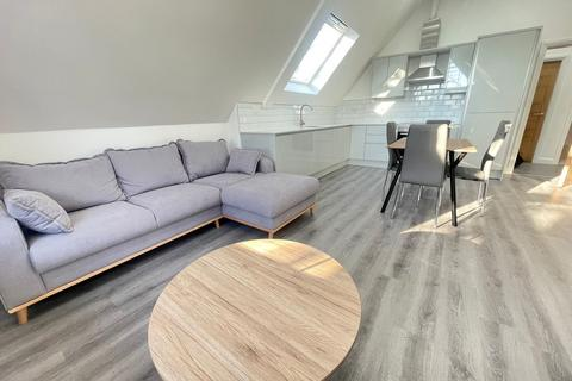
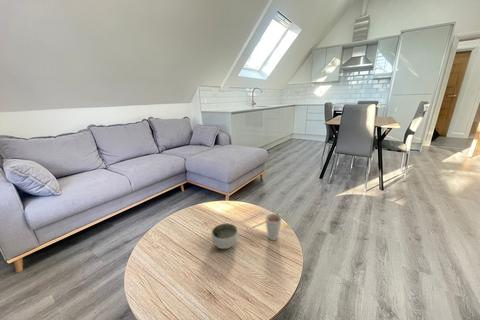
+ cup [264,210,288,241]
+ bowl [210,222,239,250]
